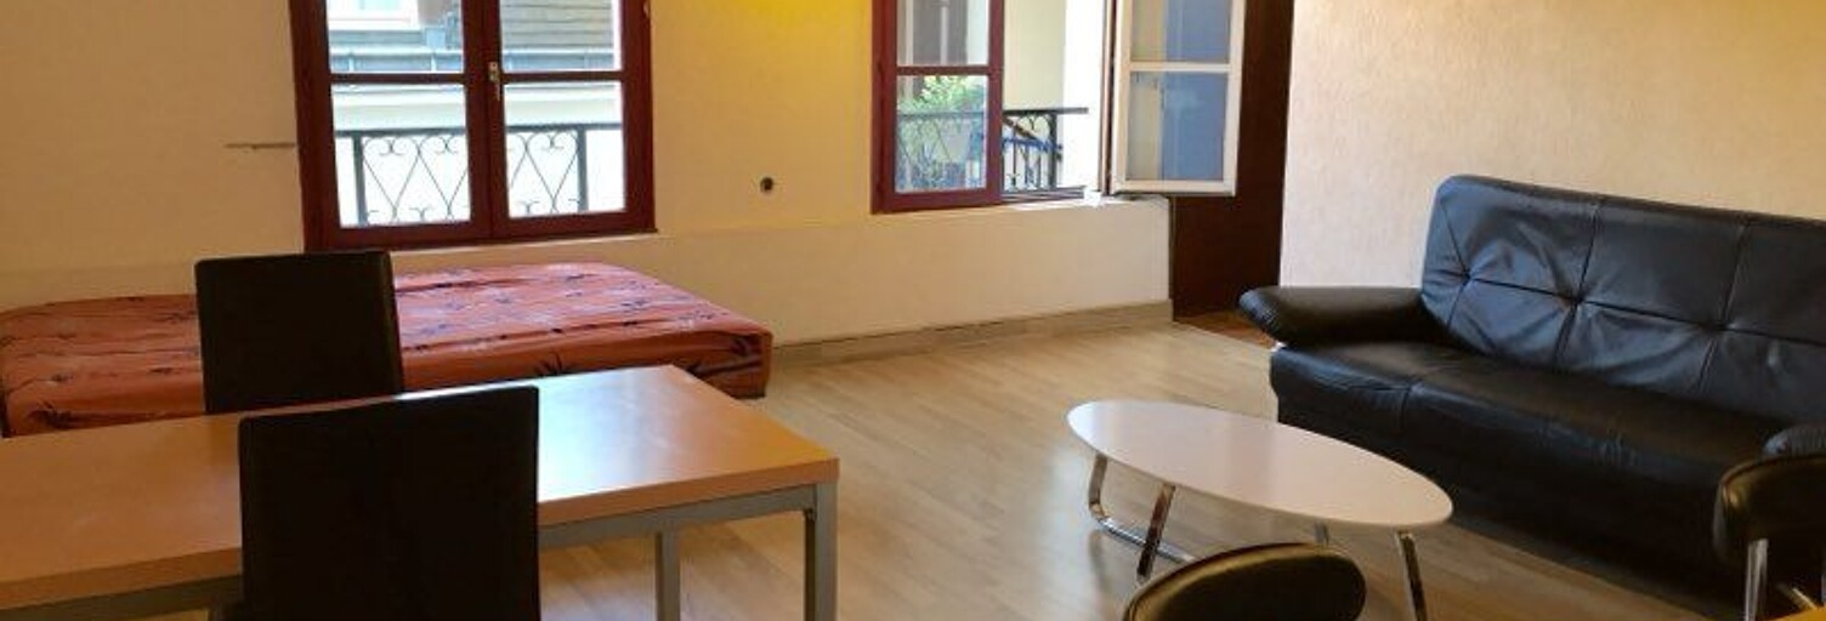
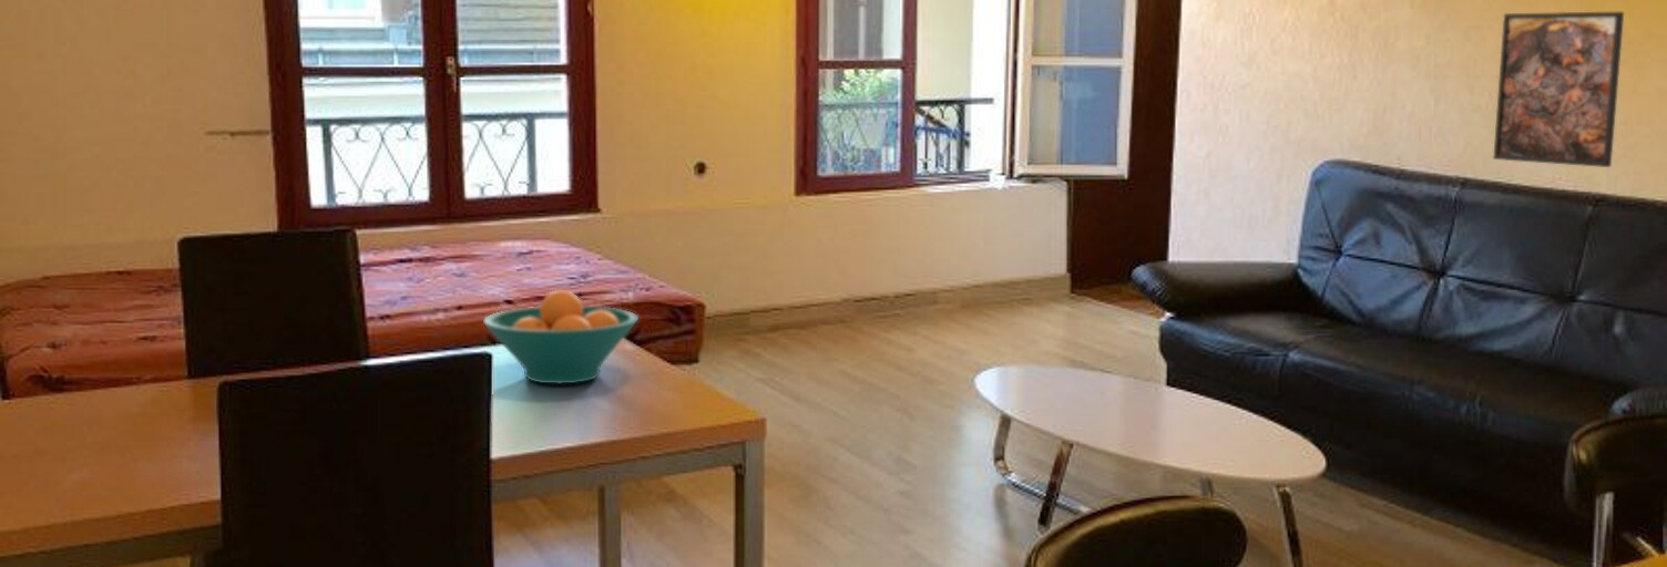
+ fruit bowl [482,289,640,384]
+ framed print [1492,11,1625,168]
